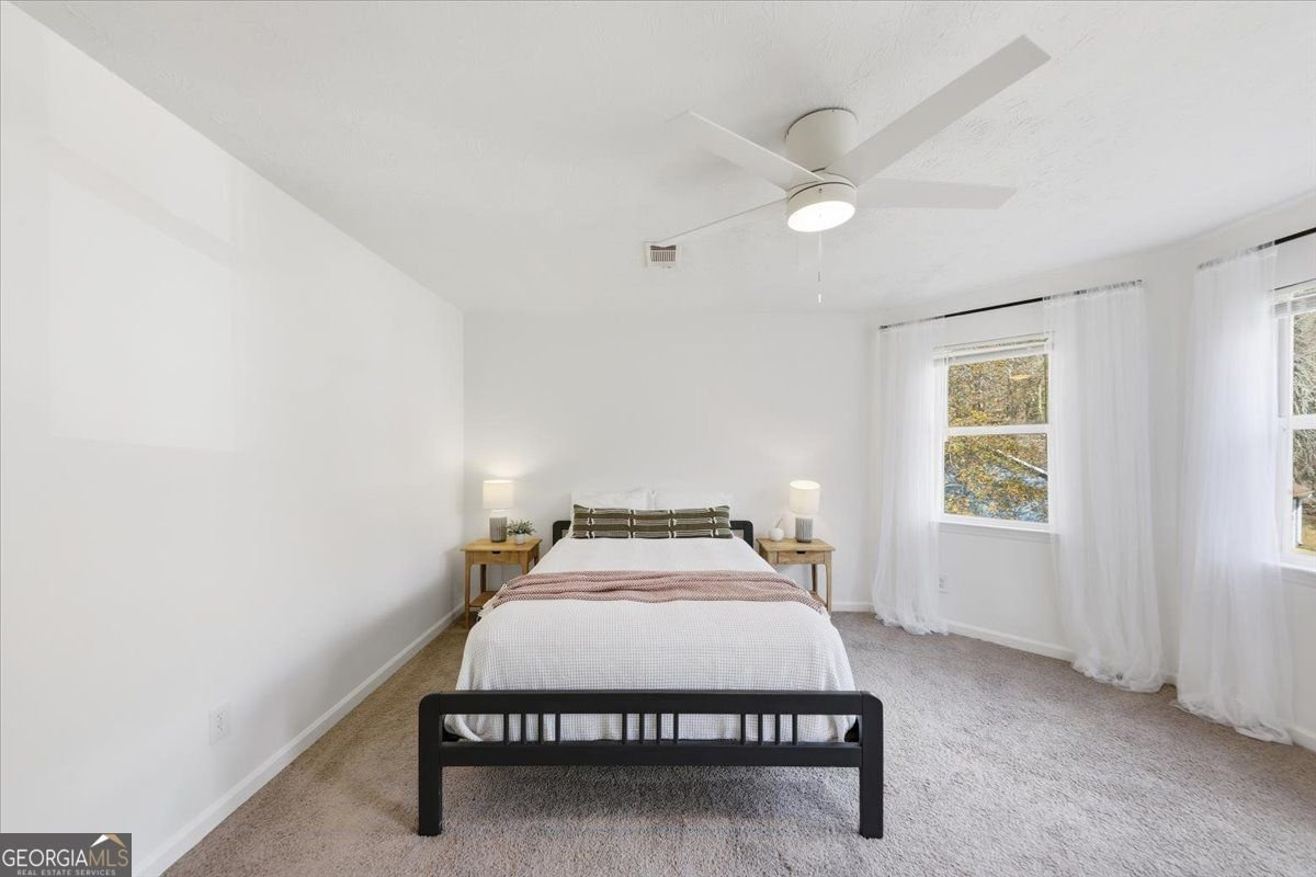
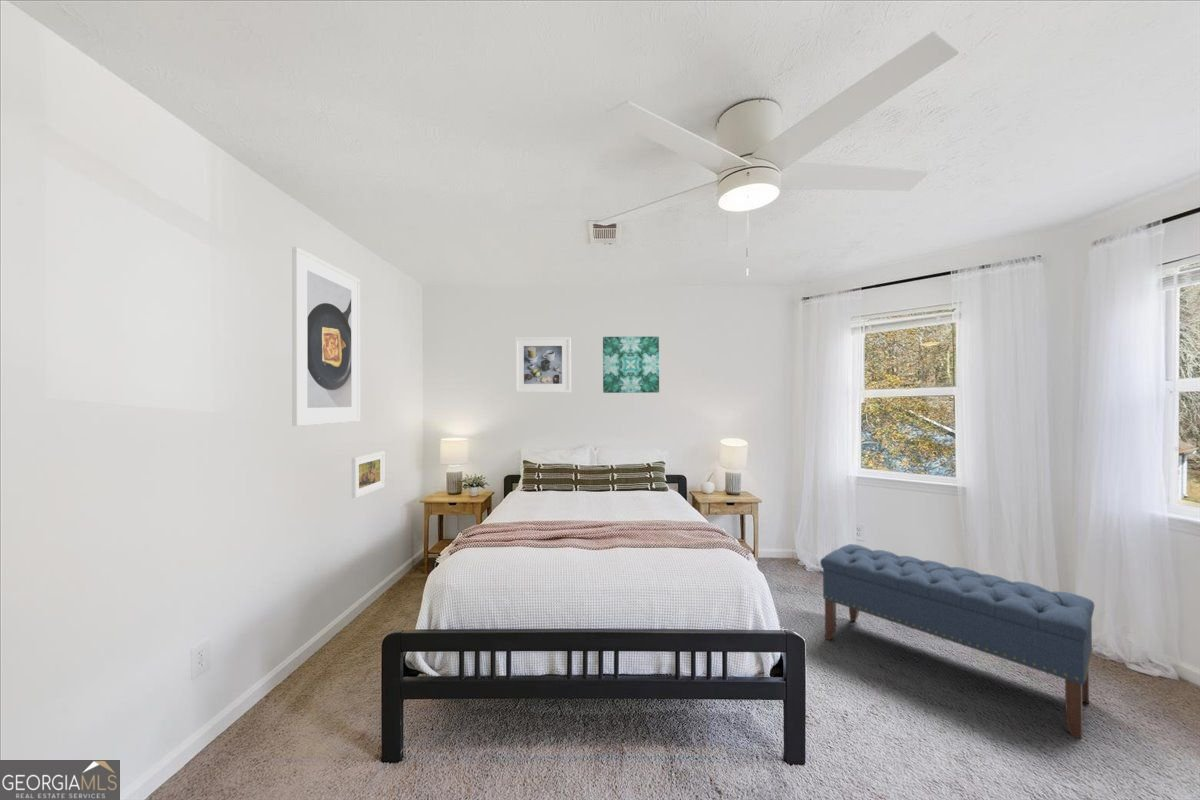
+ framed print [514,336,572,394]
+ wall art [602,336,660,394]
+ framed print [351,450,386,499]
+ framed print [291,246,361,427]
+ bench [819,543,1095,740]
